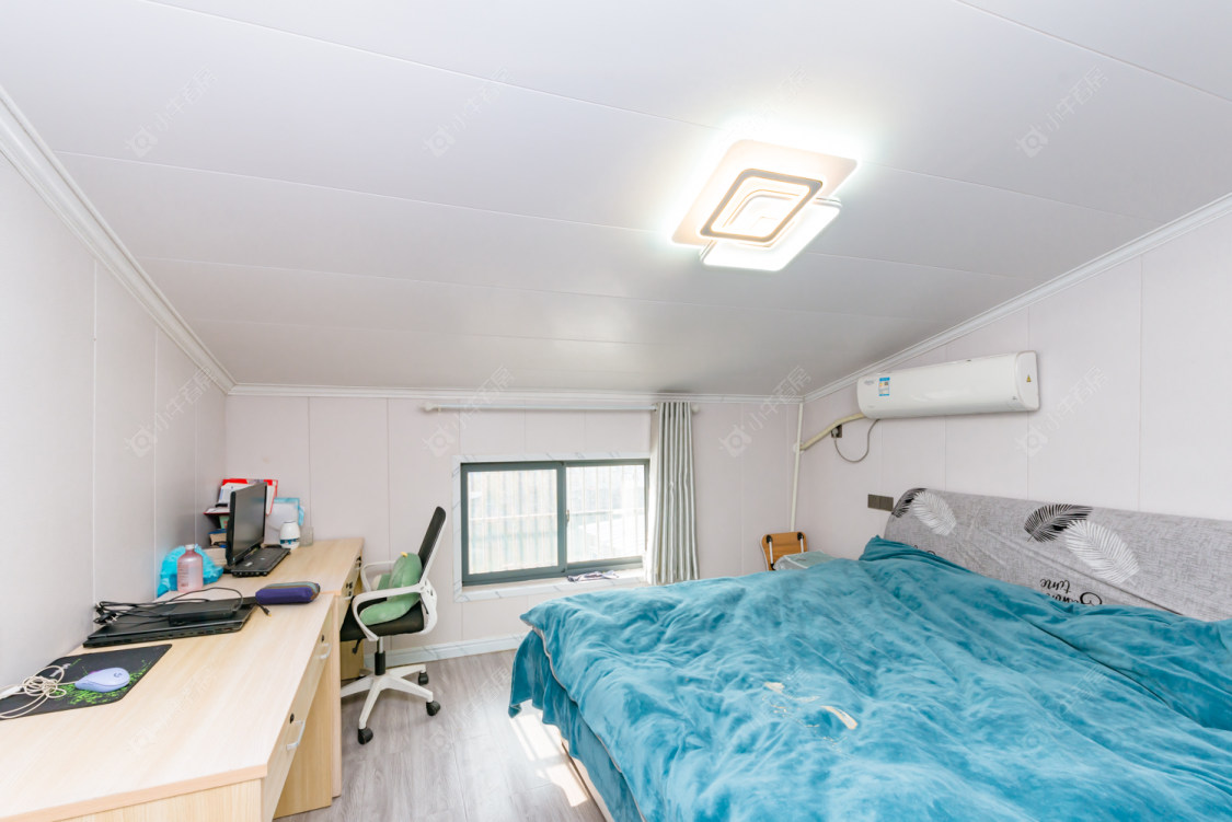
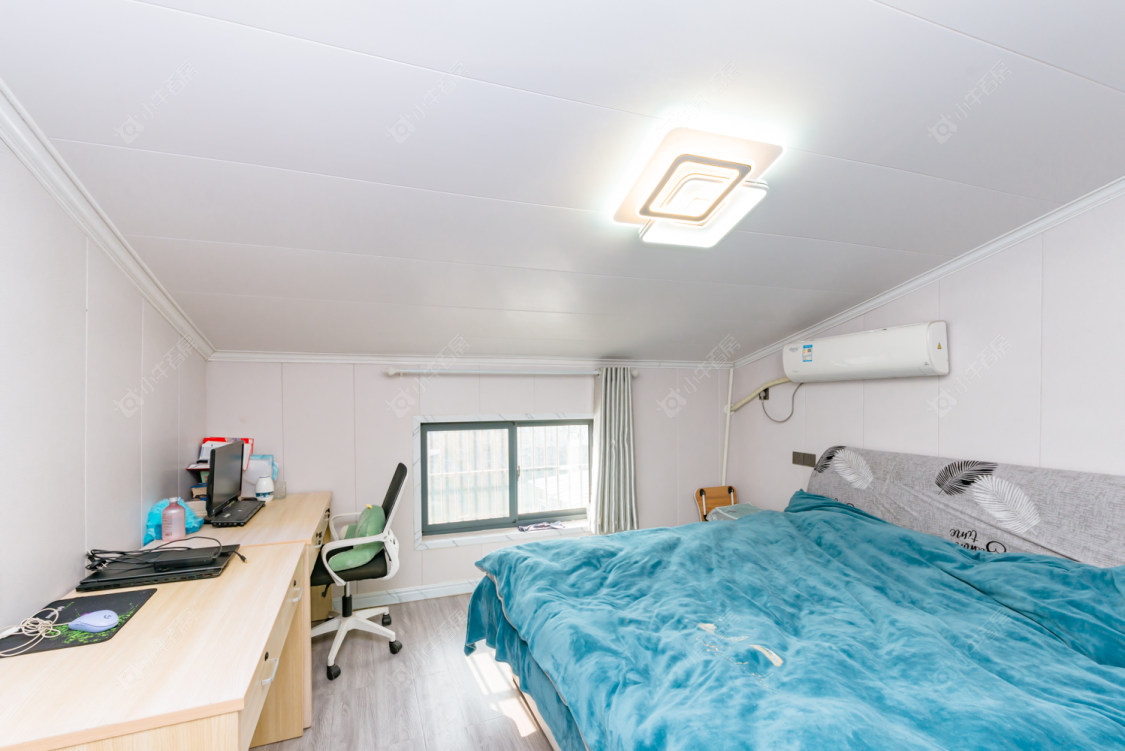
- pencil case [254,580,322,605]
